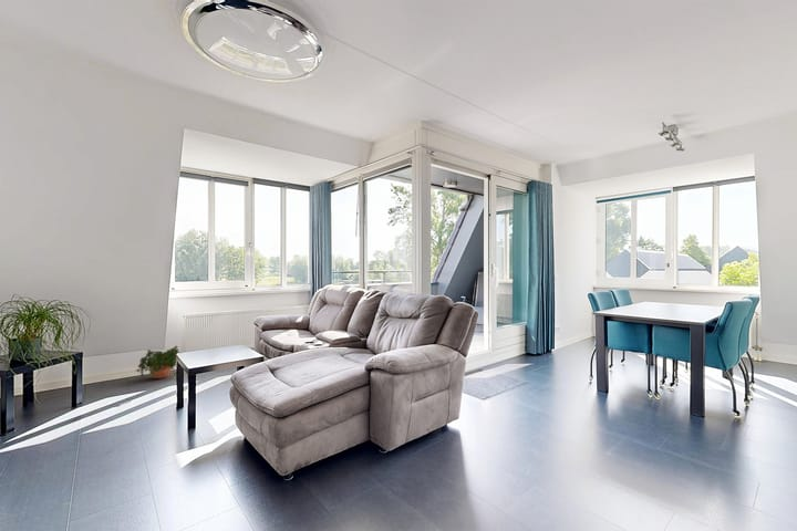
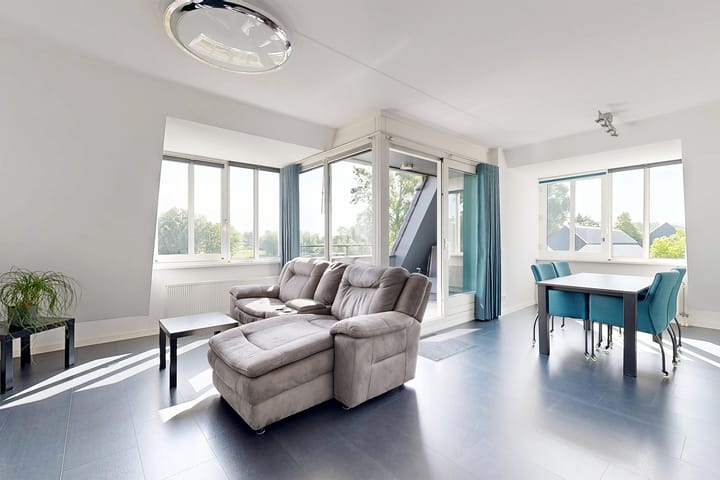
- potted plant [135,345,182,379]
